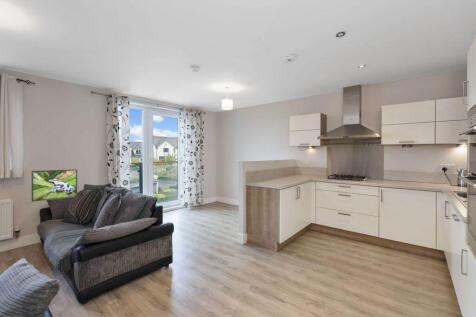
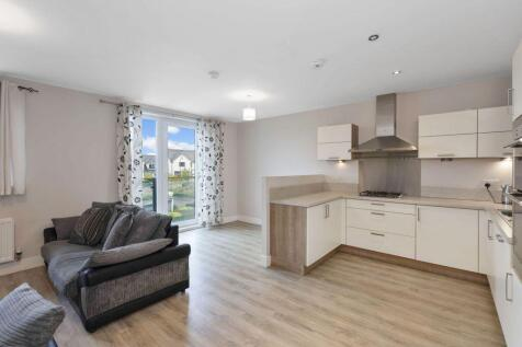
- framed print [31,168,78,203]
